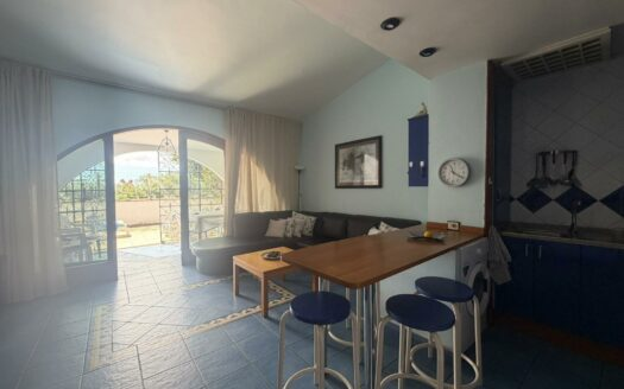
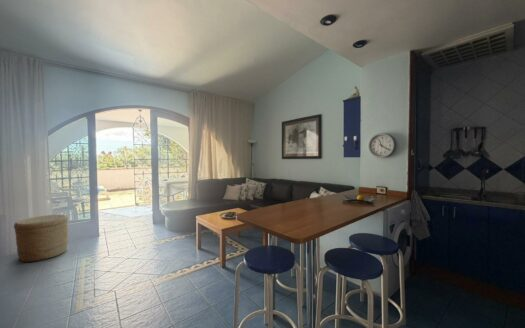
+ basket [13,214,69,263]
